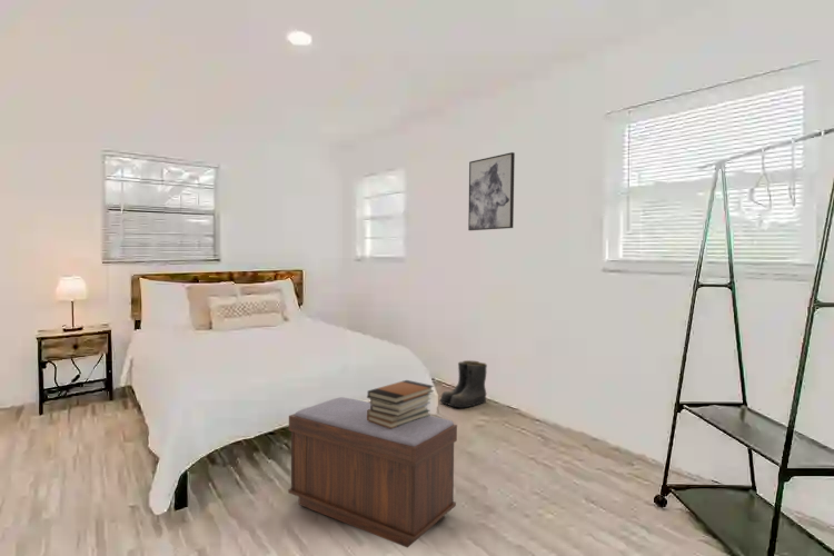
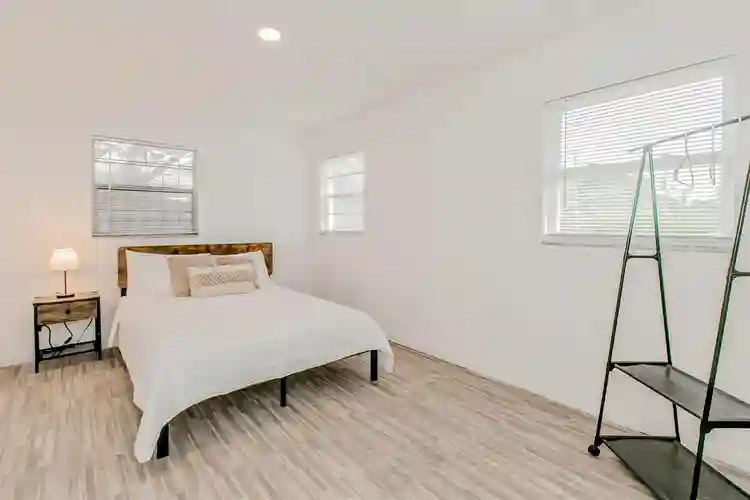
- boots [438,359,488,408]
- wall art [467,151,516,231]
- book stack [366,379,435,428]
- bench [287,396,458,549]
